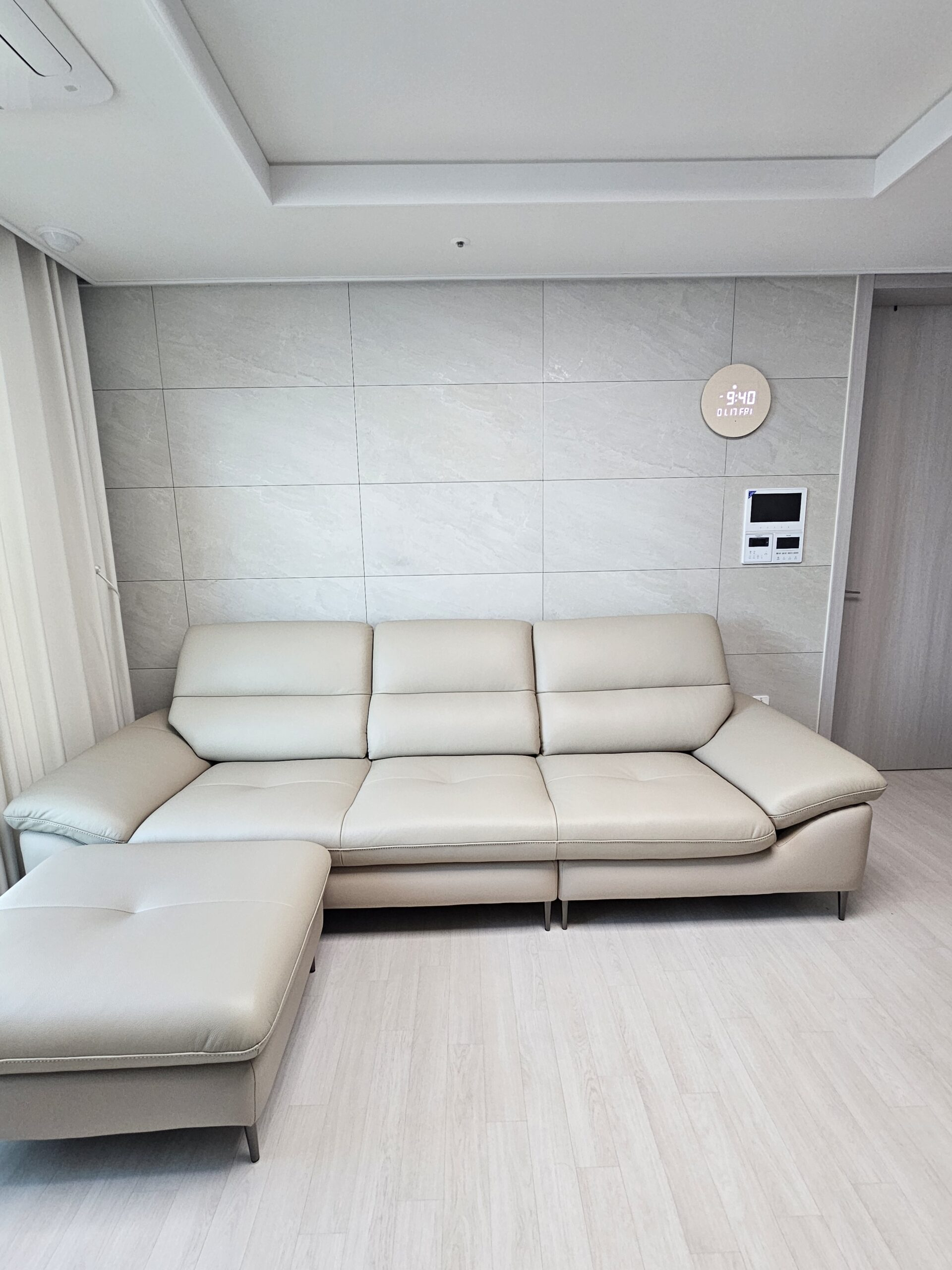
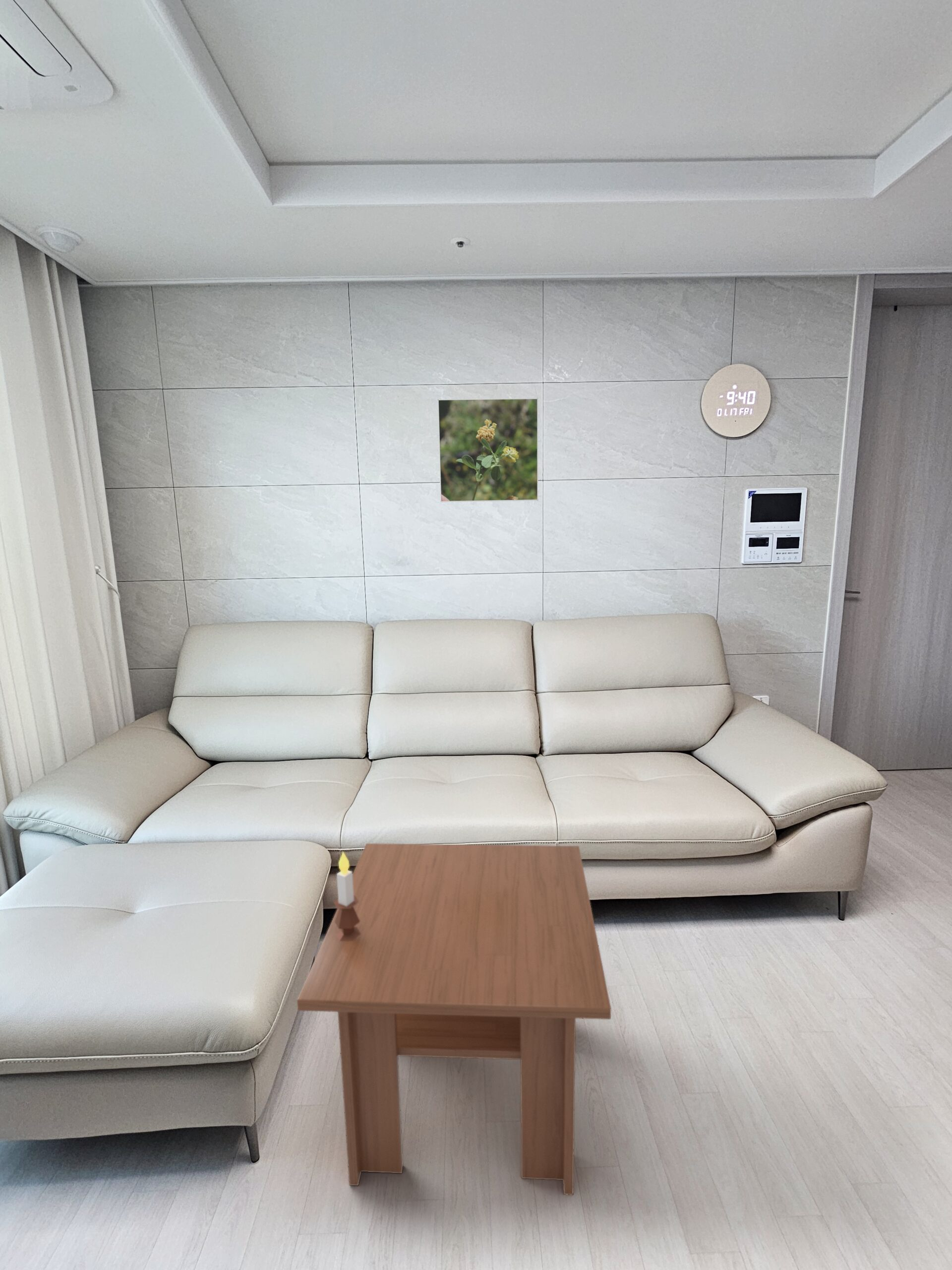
+ candle [333,851,360,941]
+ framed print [437,397,538,503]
+ coffee table [297,843,611,1196]
